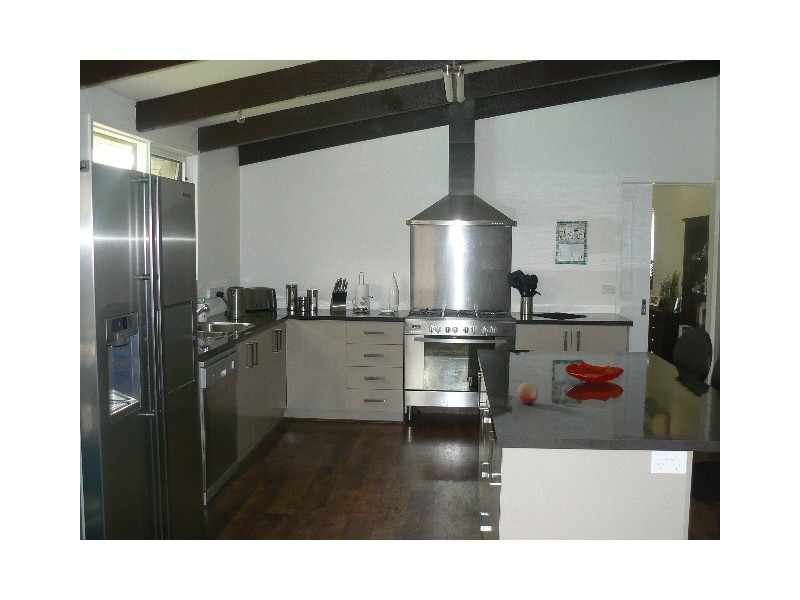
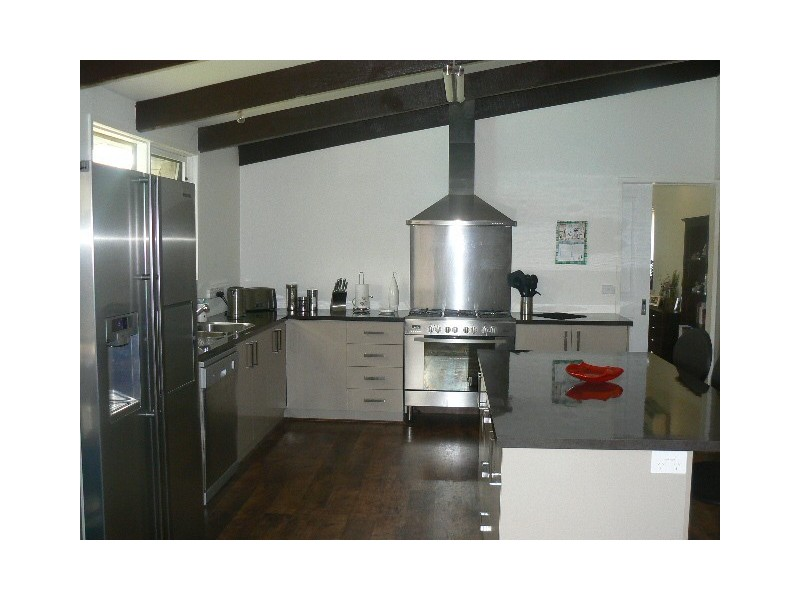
- fruit [516,382,539,405]
